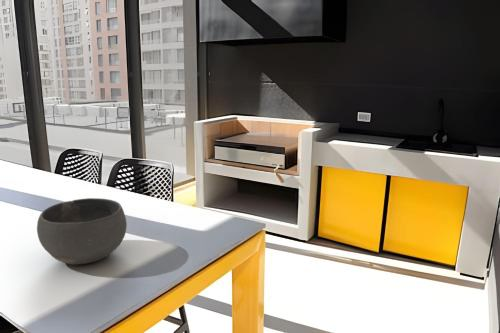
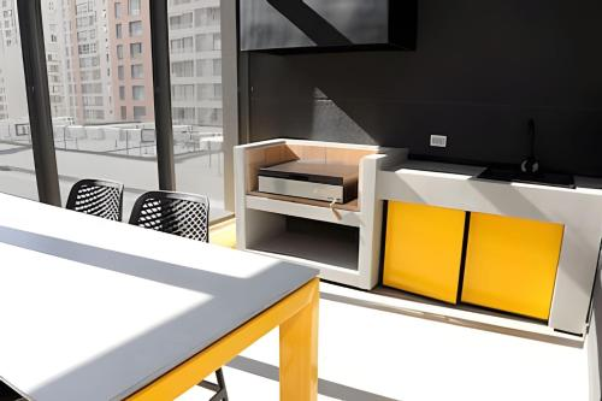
- bowl [36,197,128,265]
